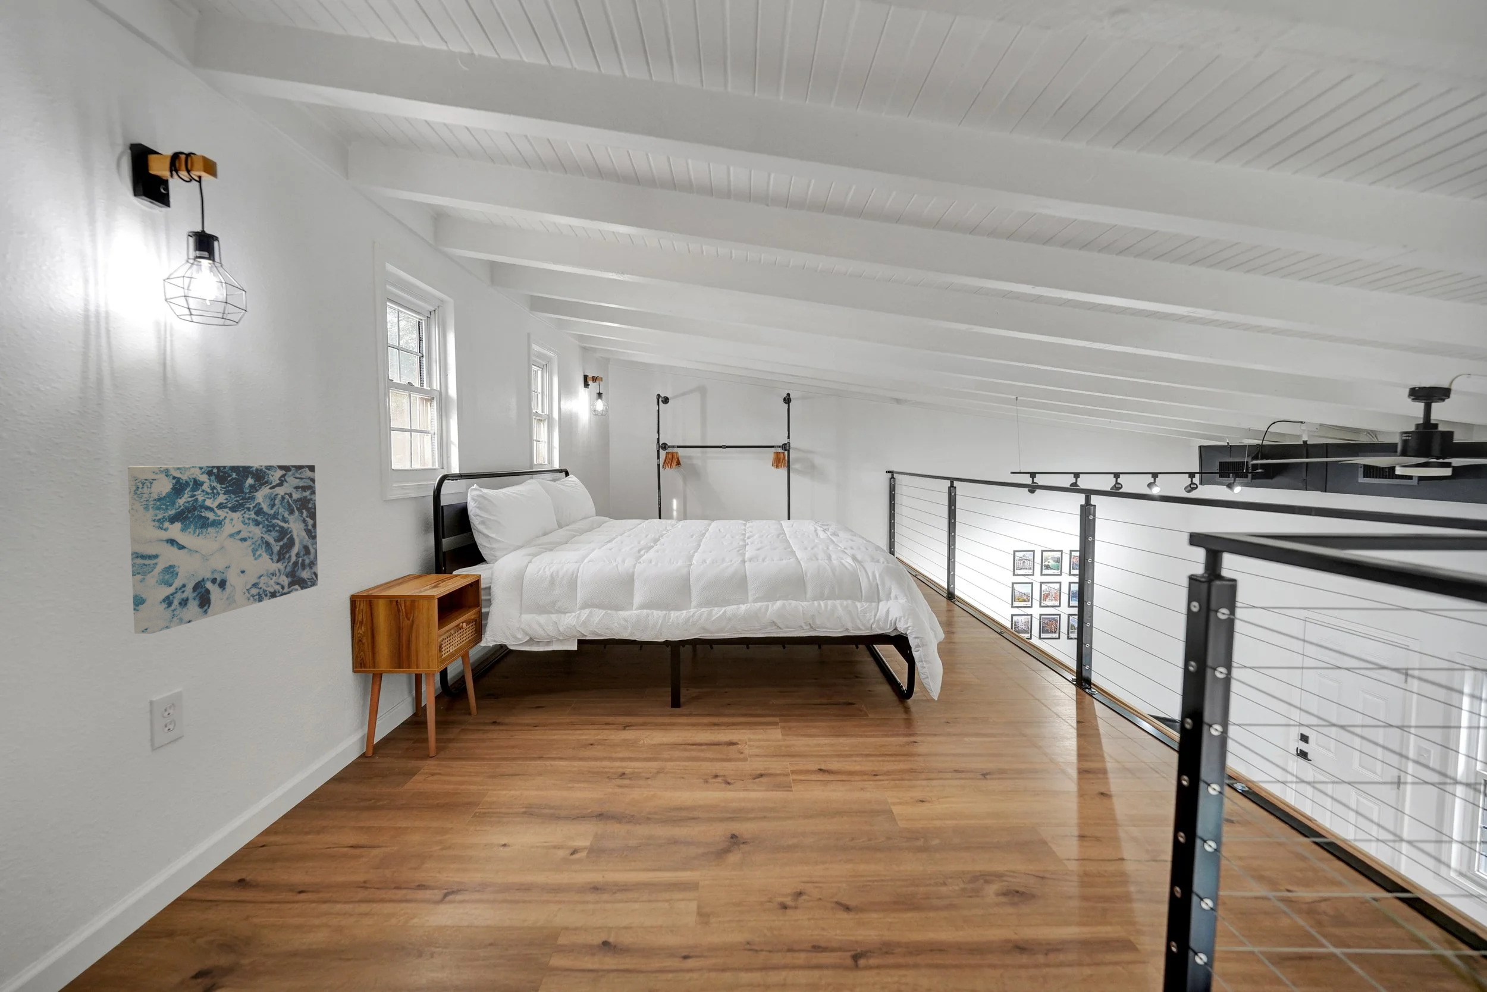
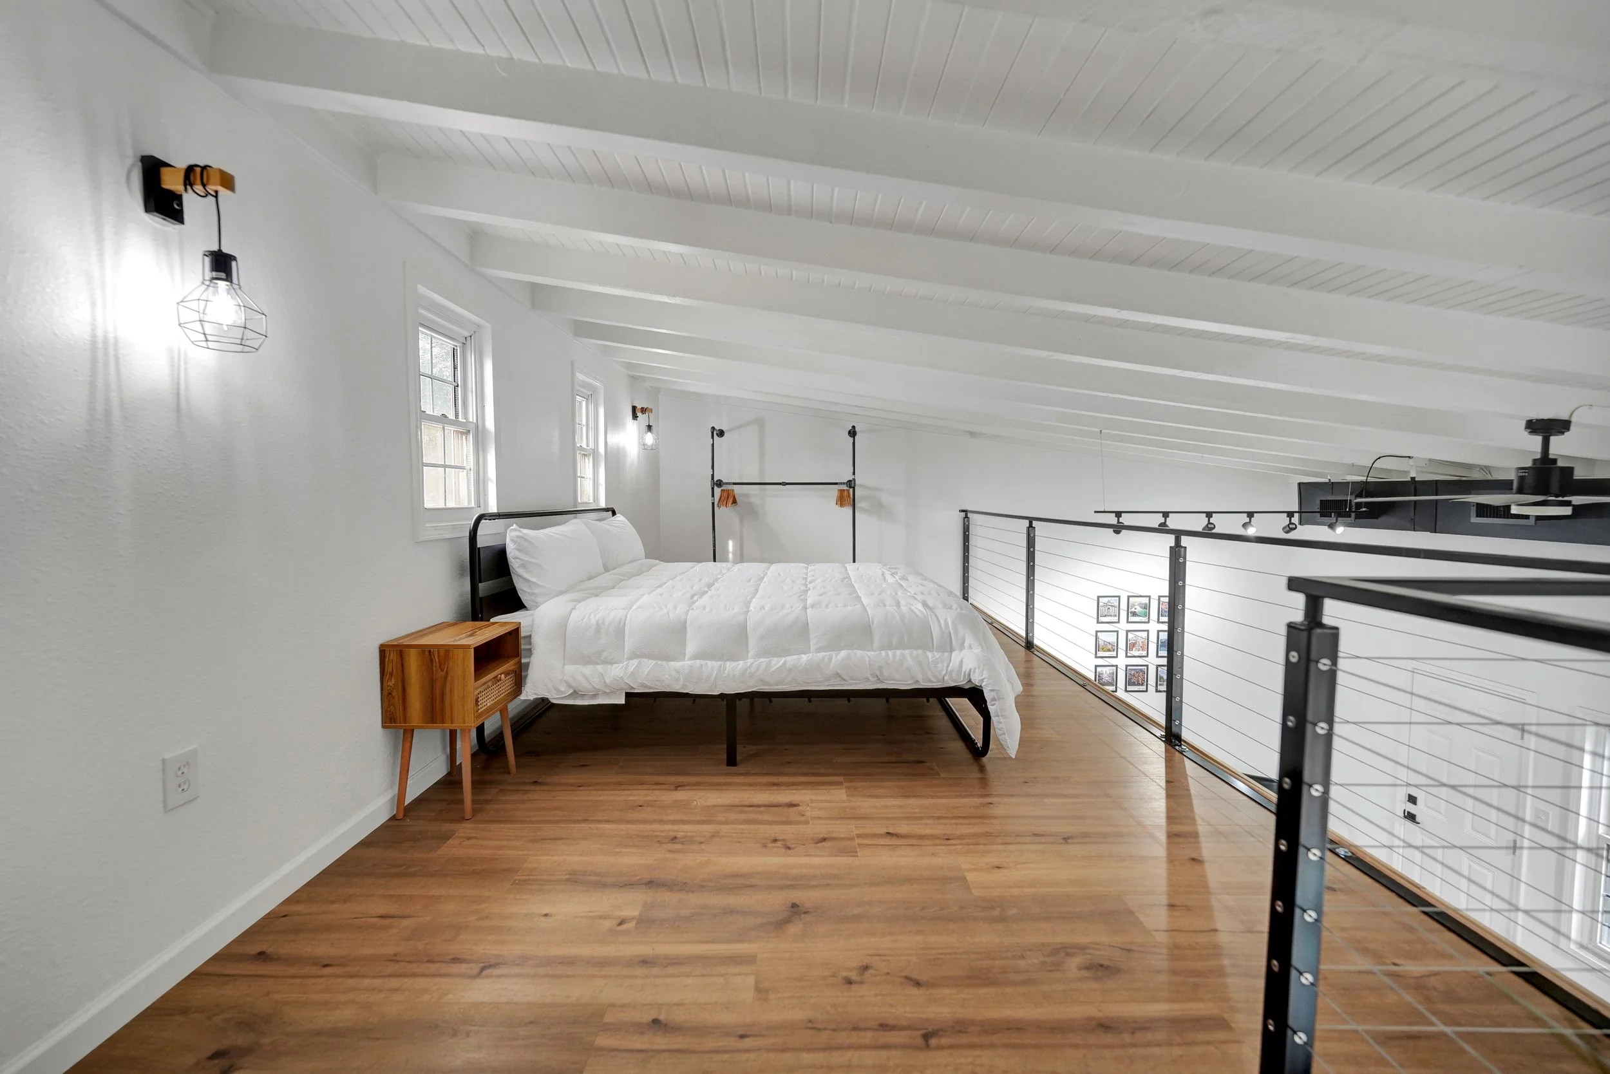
- wall art [127,465,318,634]
